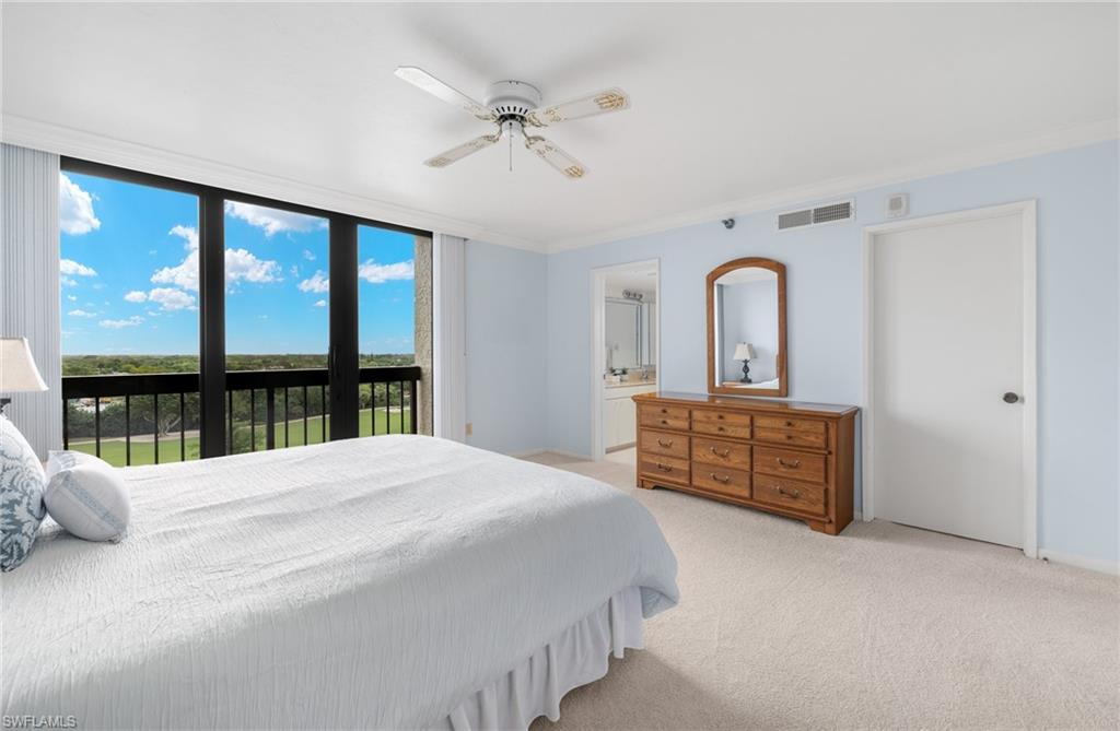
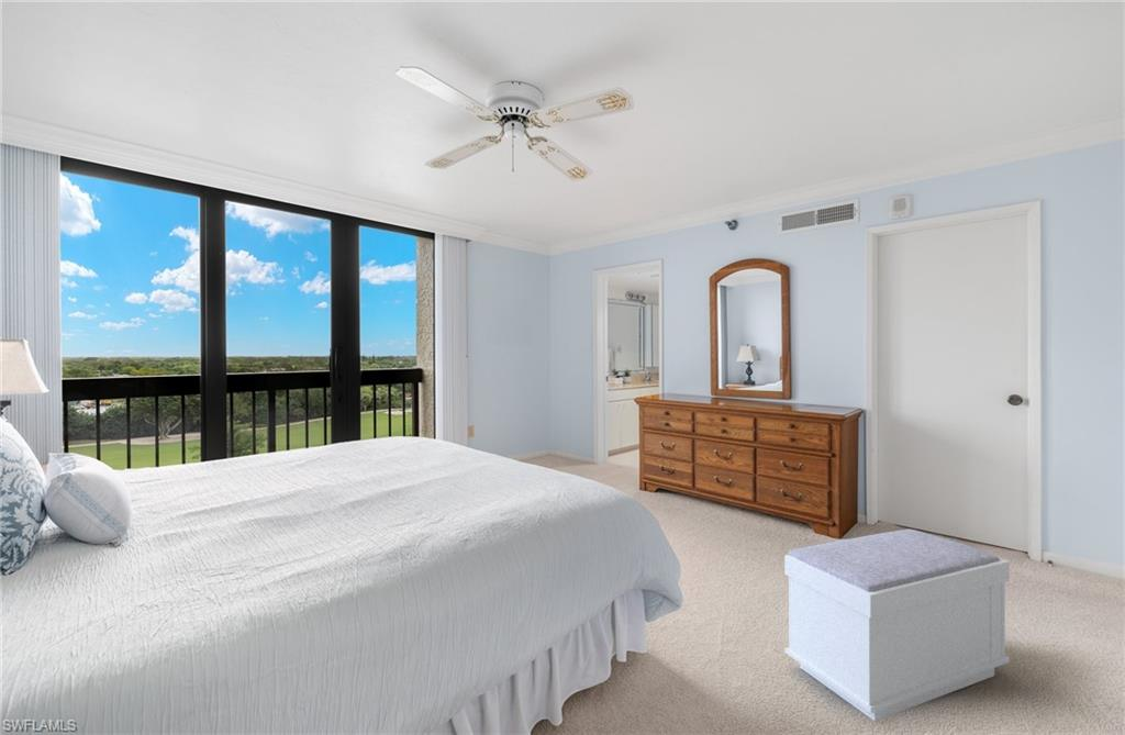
+ bench [783,528,1011,722]
